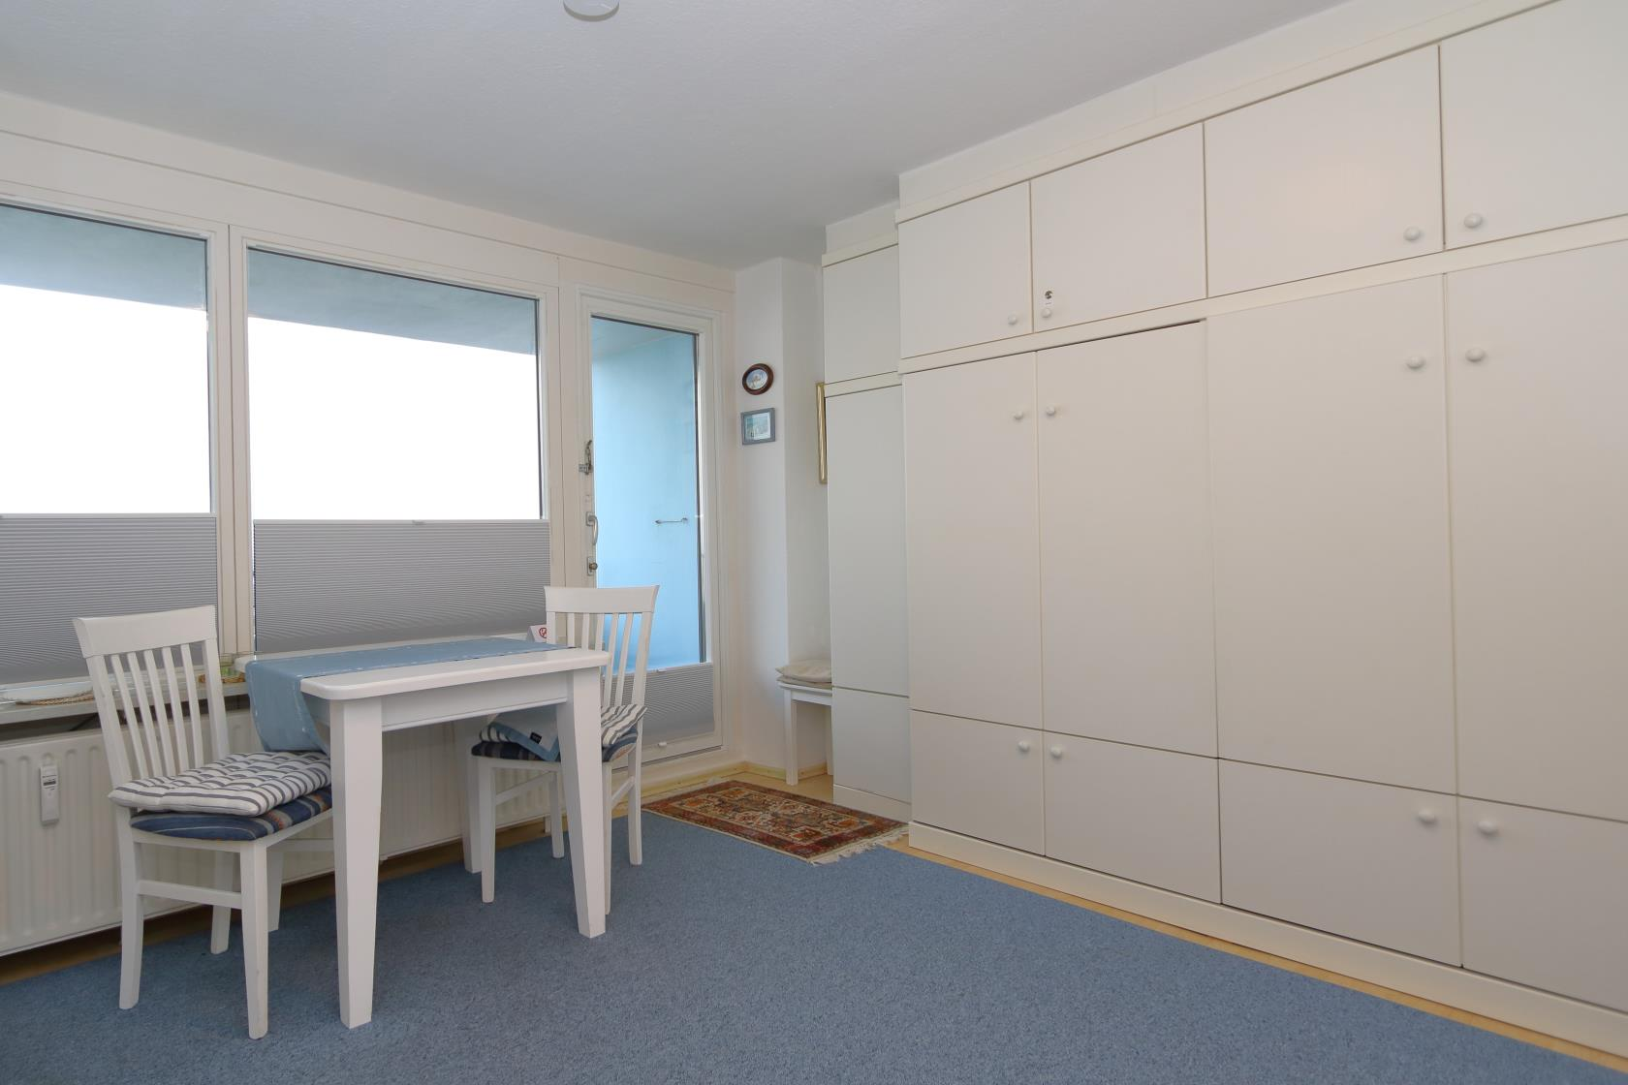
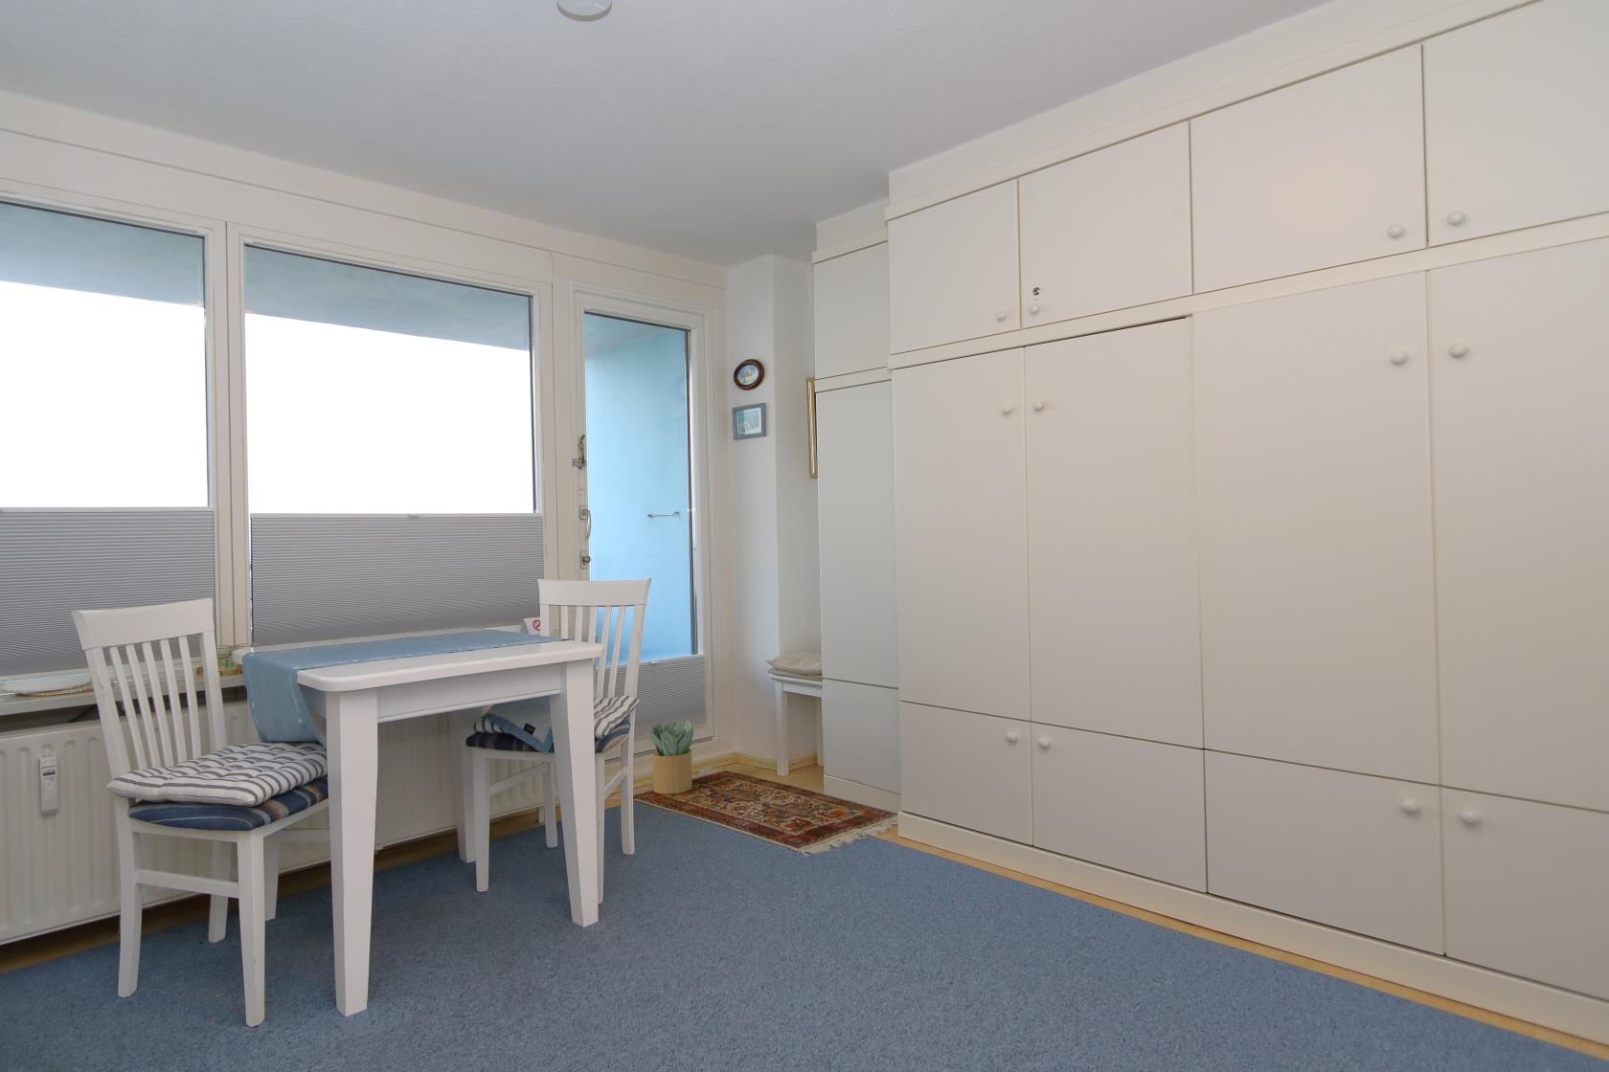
+ potted plant [646,718,694,796]
